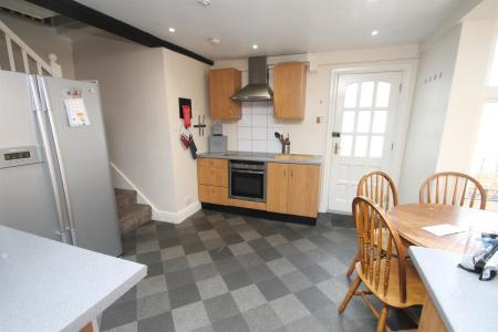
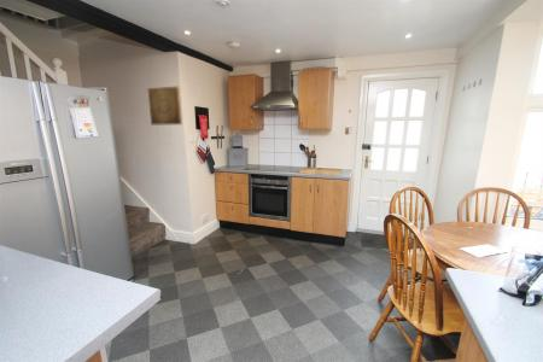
+ wall art [147,86,183,127]
